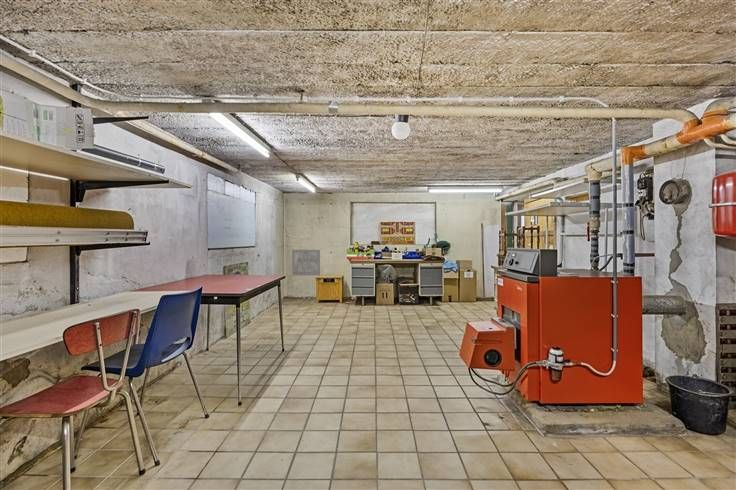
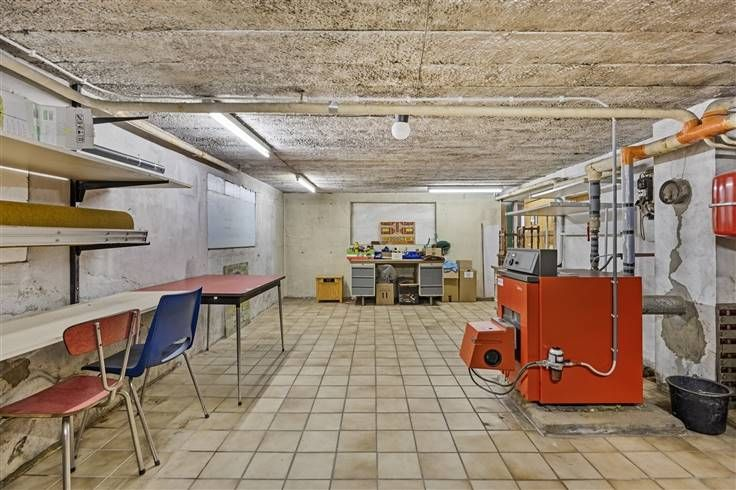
- relief sculpture [291,249,321,276]
